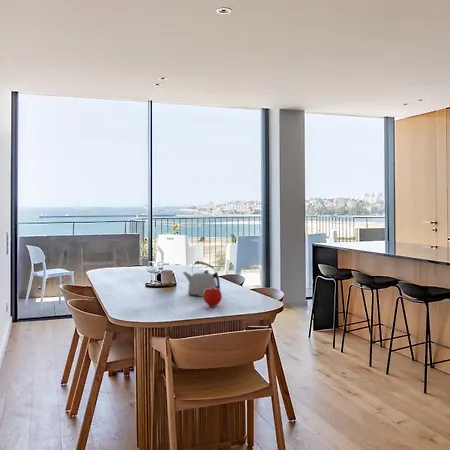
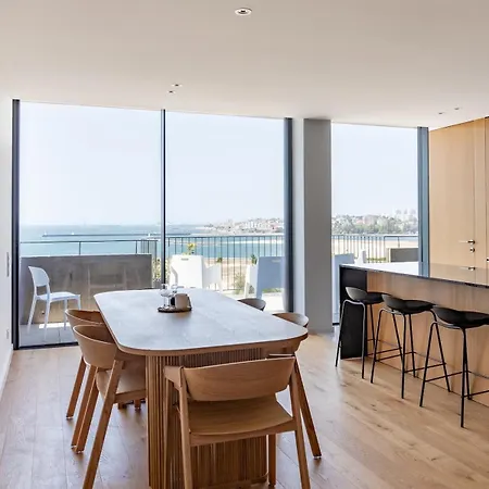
- kettle [182,260,221,297]
- fruit [202,286,223,307]
